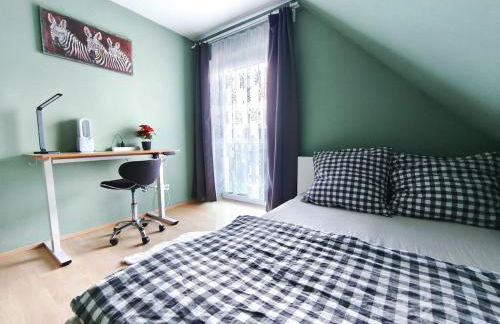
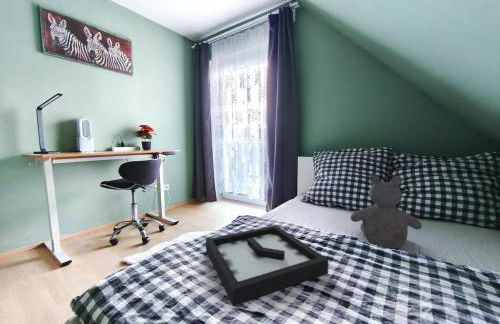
+ teddy bear [349,174,423,250]
+ decorative tray [205,224,329,307]
